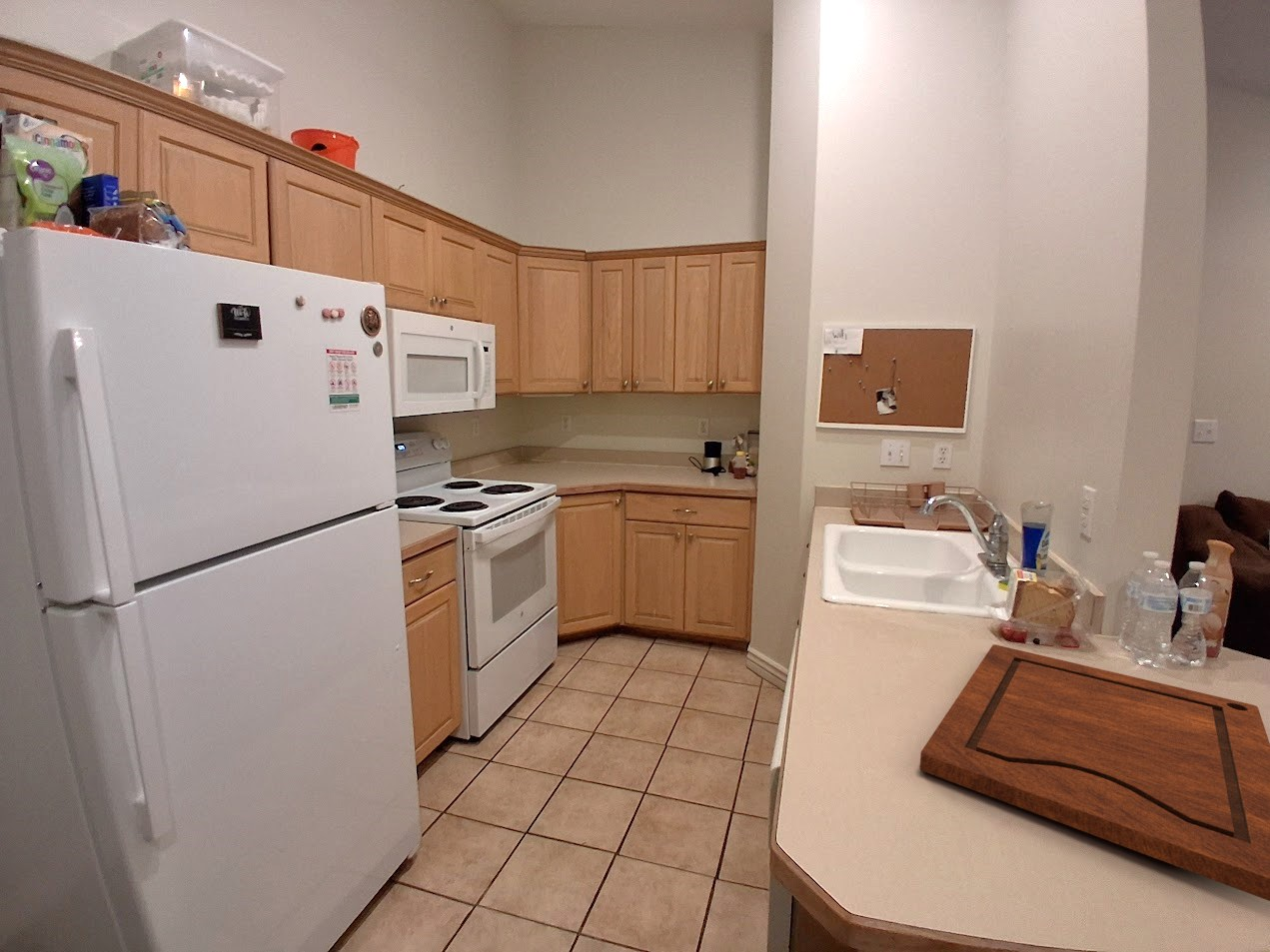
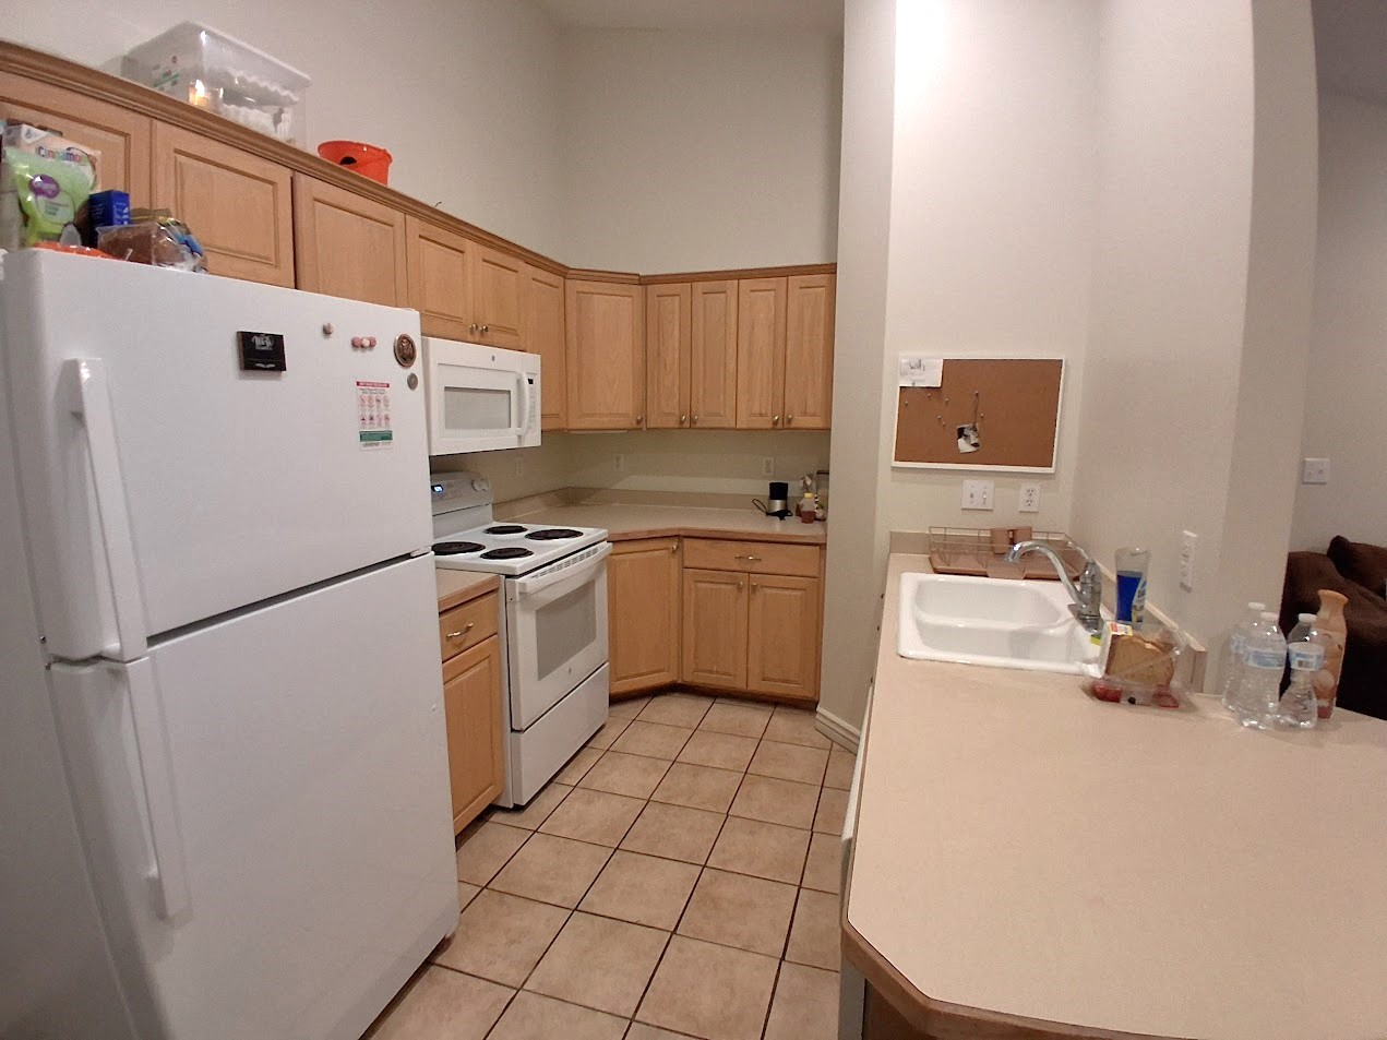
- cutting board [919,643,1270,902]
